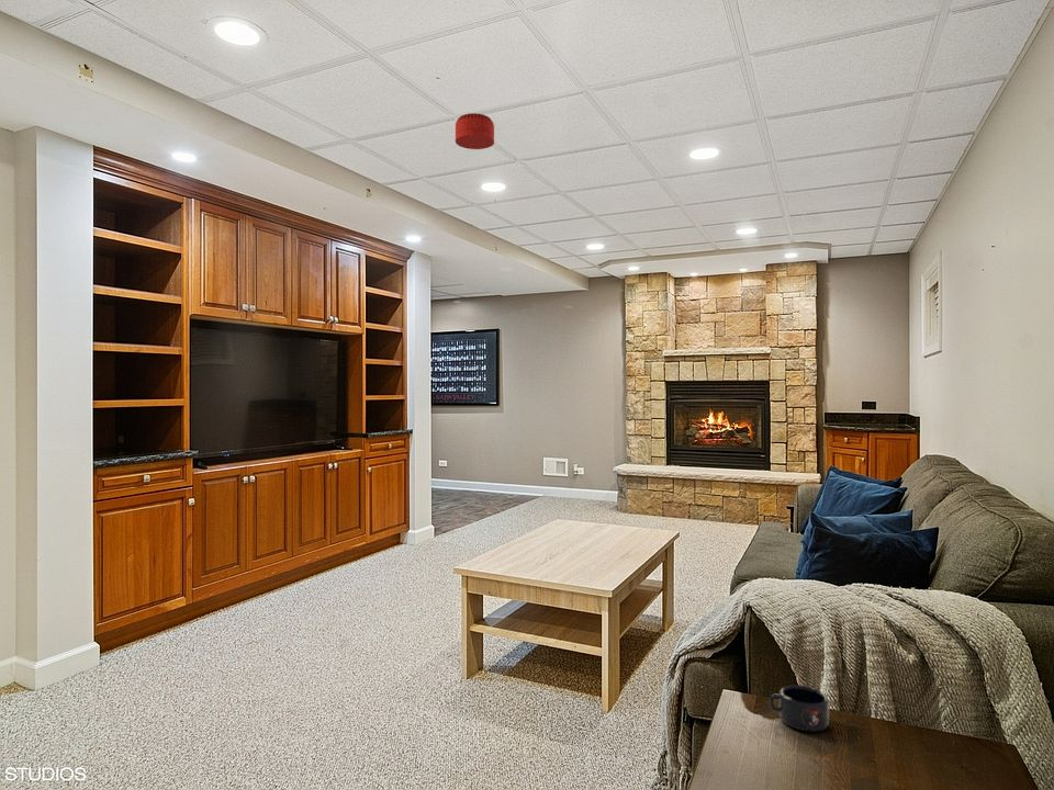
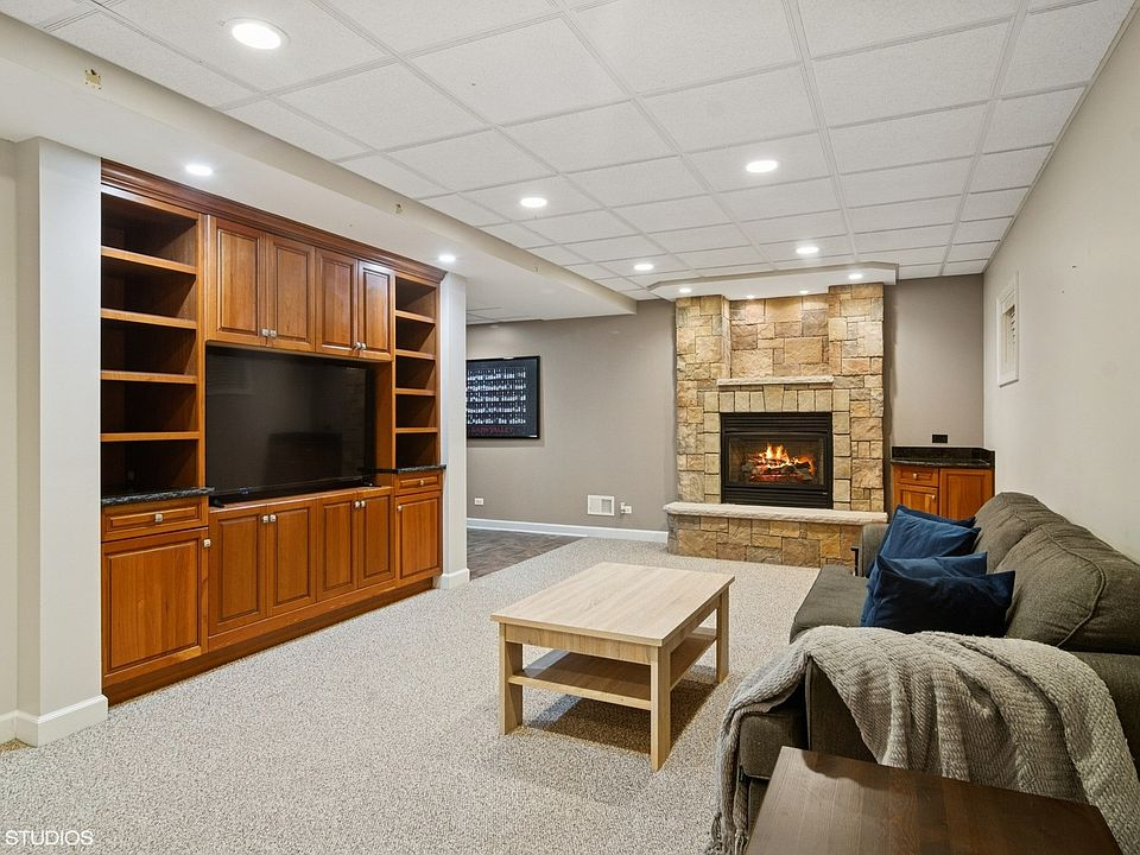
- smoke detector [455,112,495,150]
- mug [769,684,830,733]
